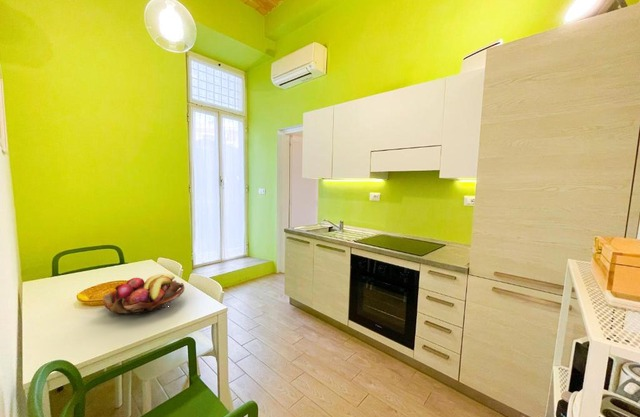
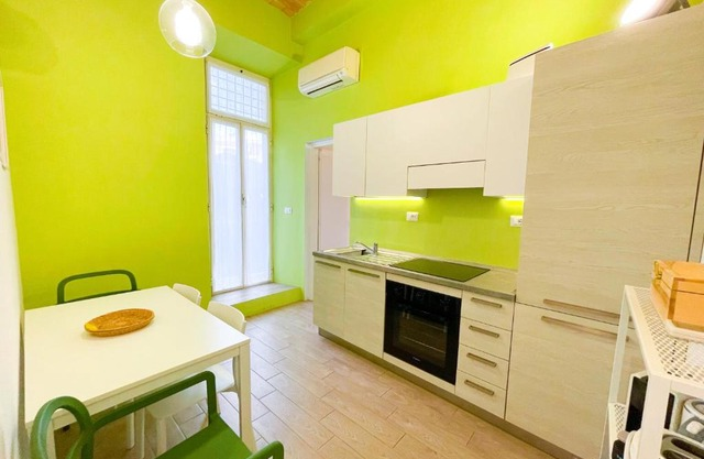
- fruit basket [101,273,186,316]
